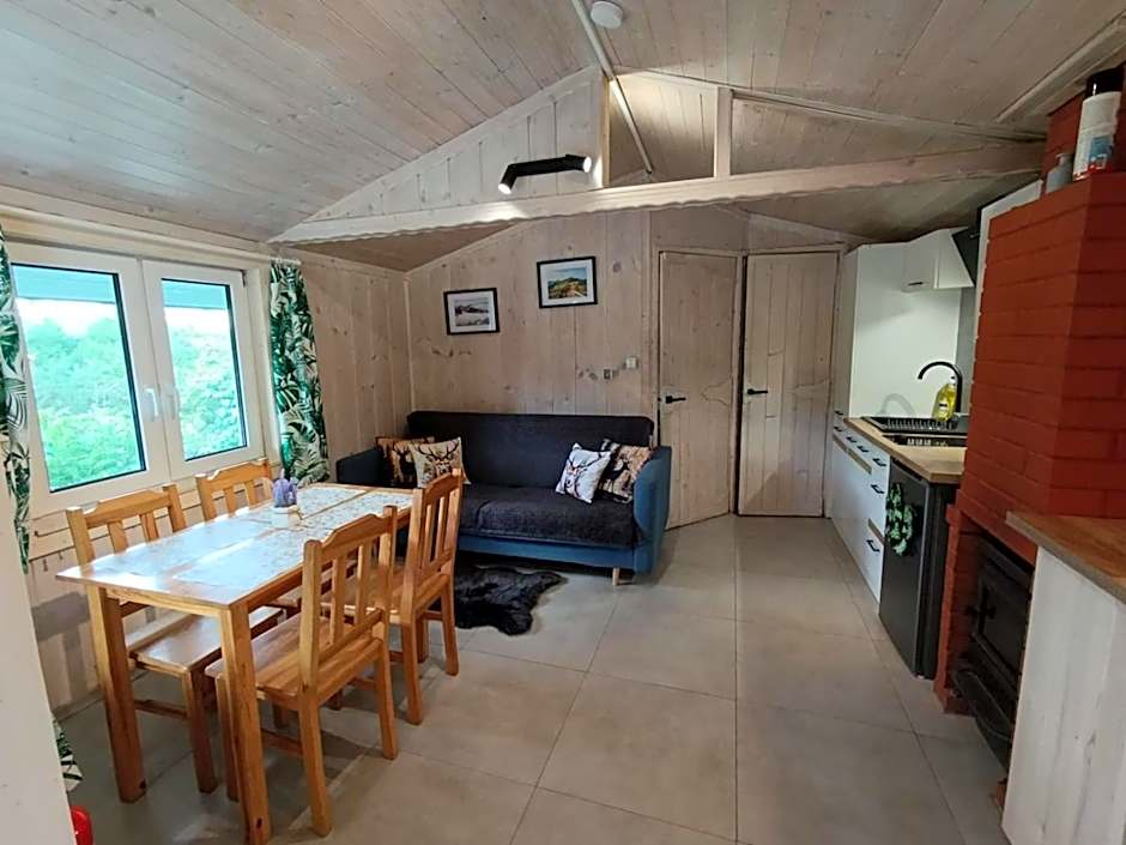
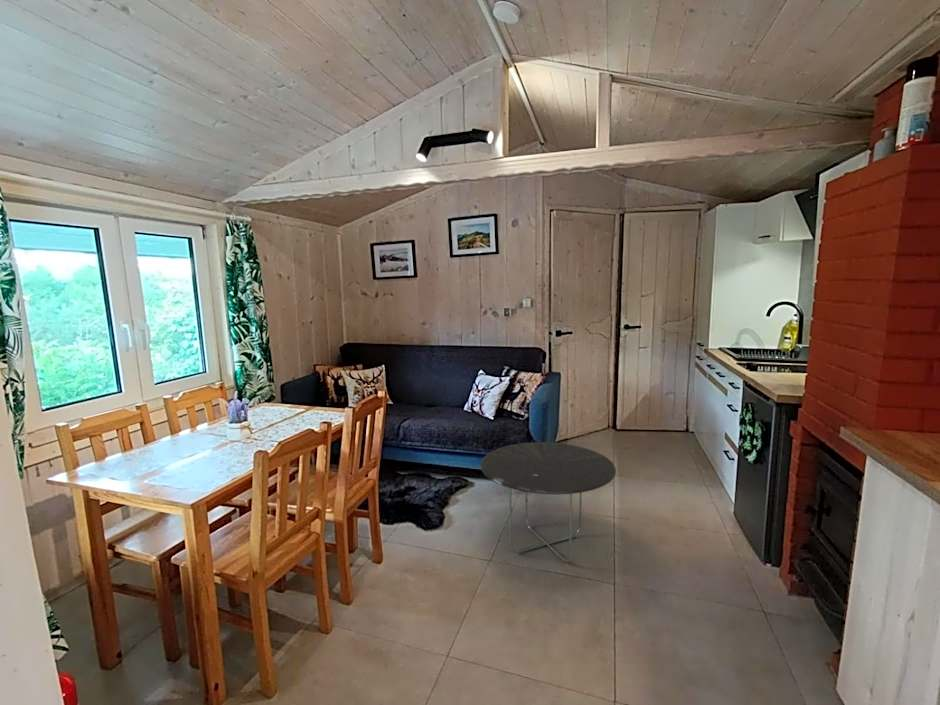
+ side table [480,441,617,563]
